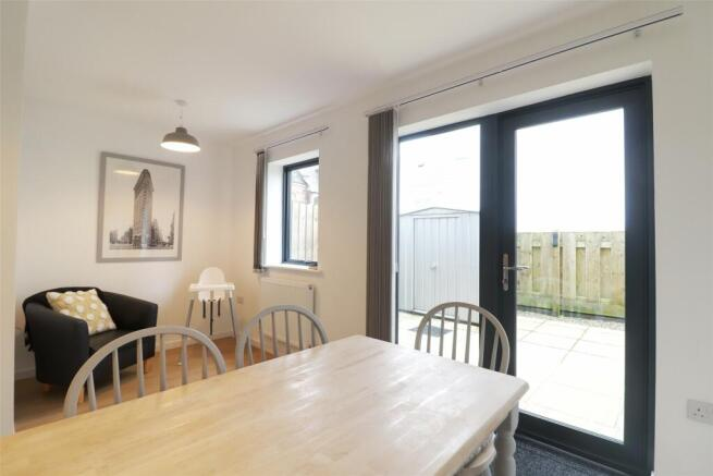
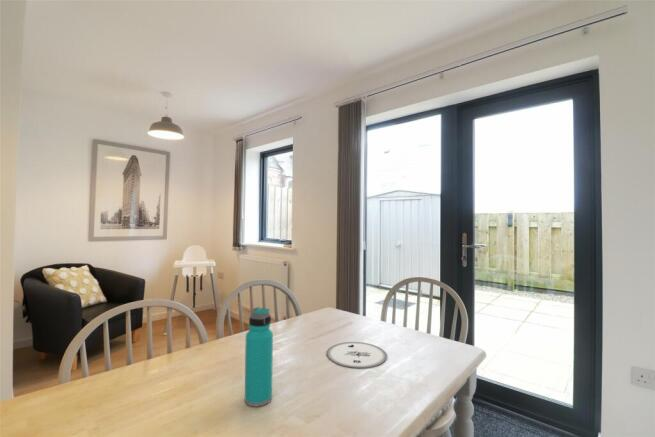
+ water bottle [244,306,274,407]
+ plate [326,341,388,369]
